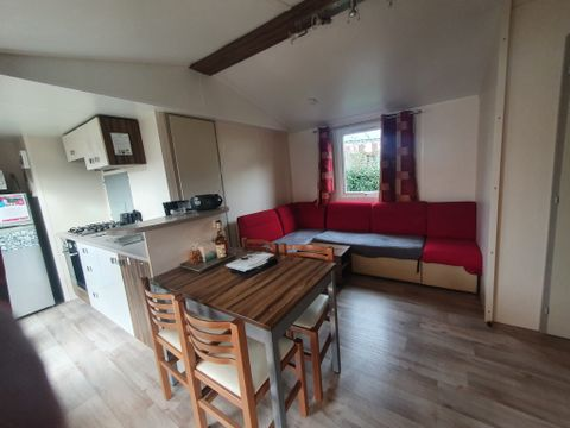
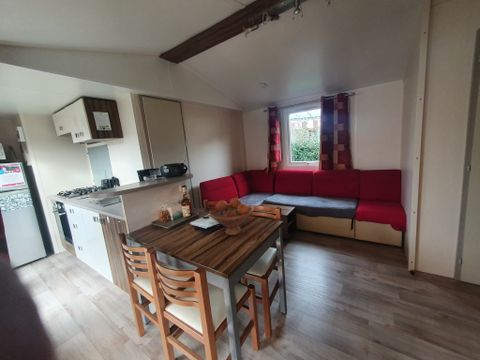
+ fruit bowl [208,197,254,236]
